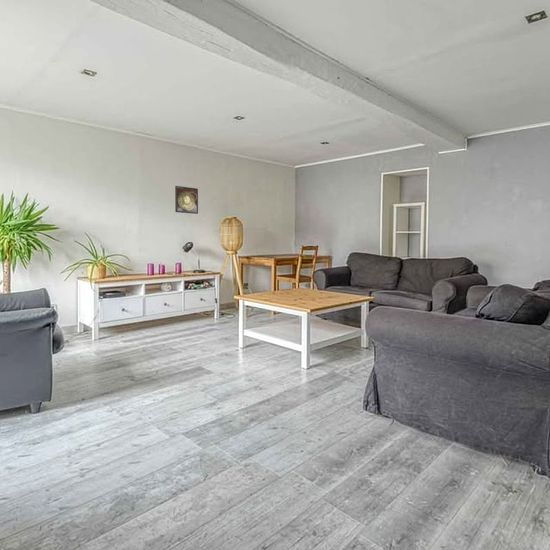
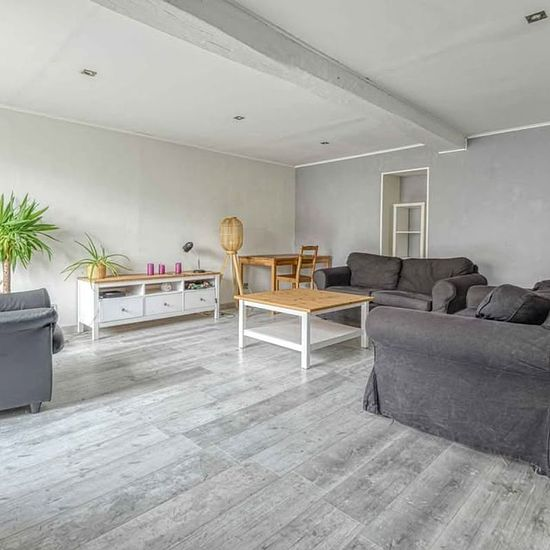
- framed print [174,185,199,215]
